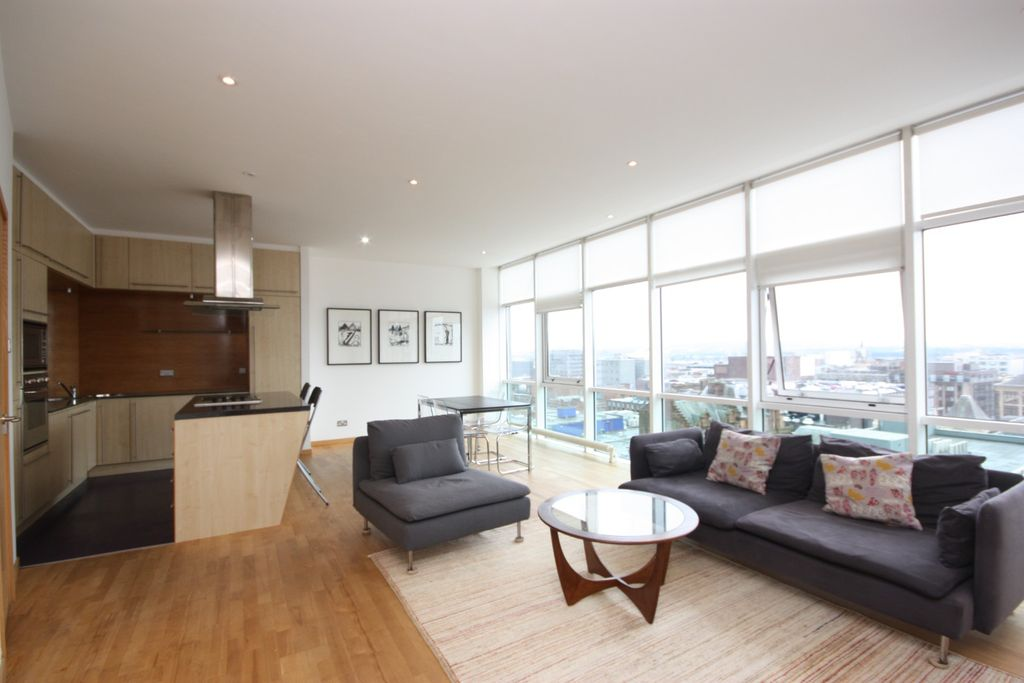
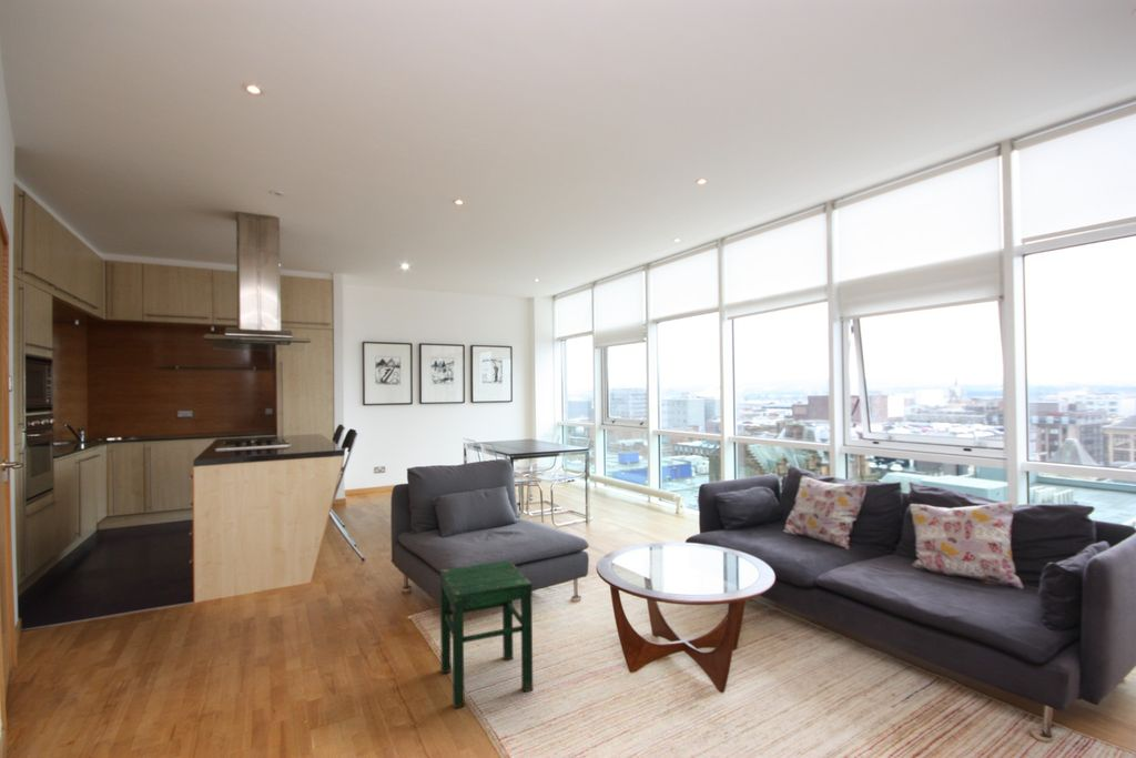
+ stool [439,559,534,709]
